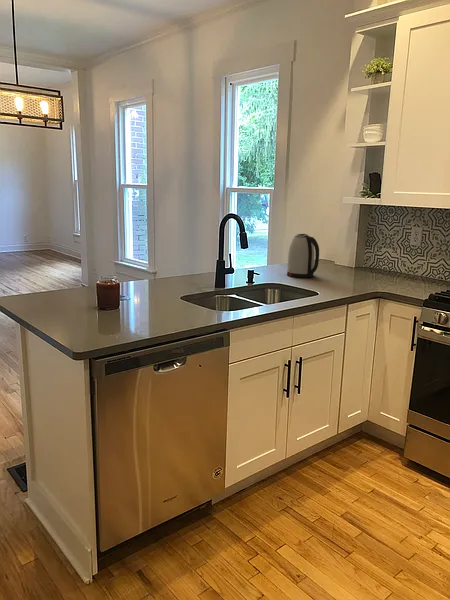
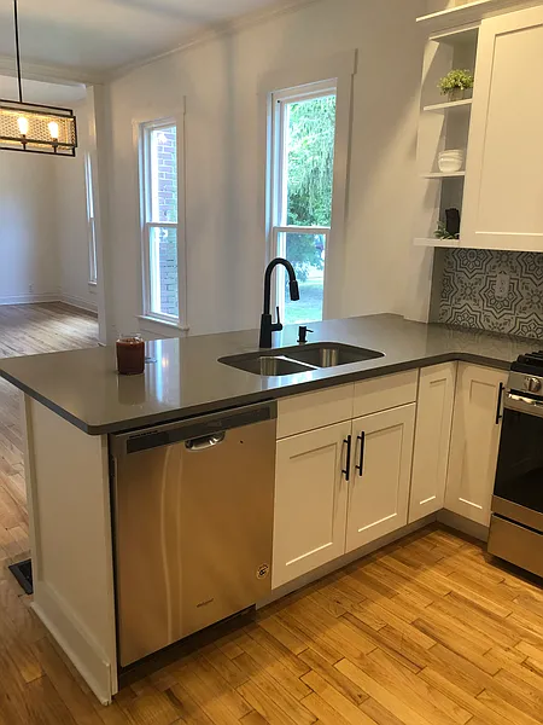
- kettle [286,233,320,279]
